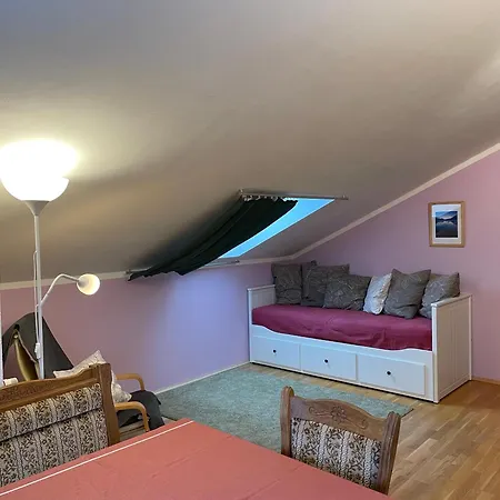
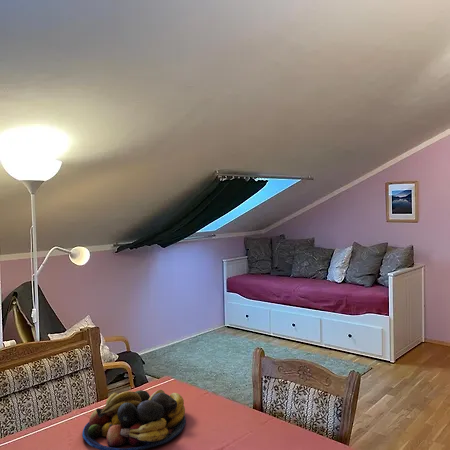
+ fruit bowl [81,389,187,450]
